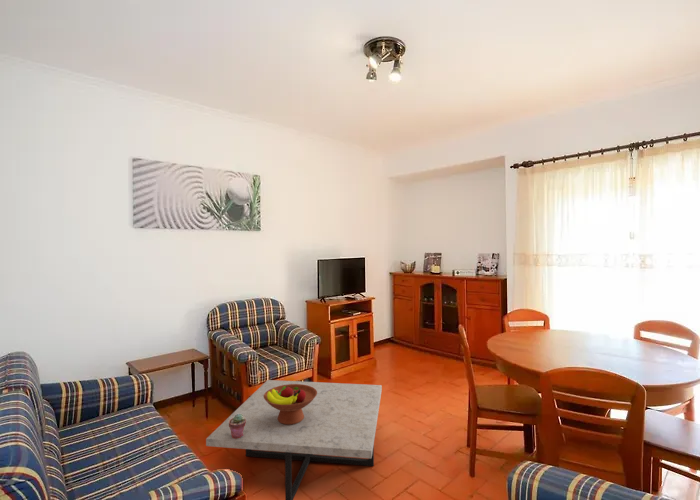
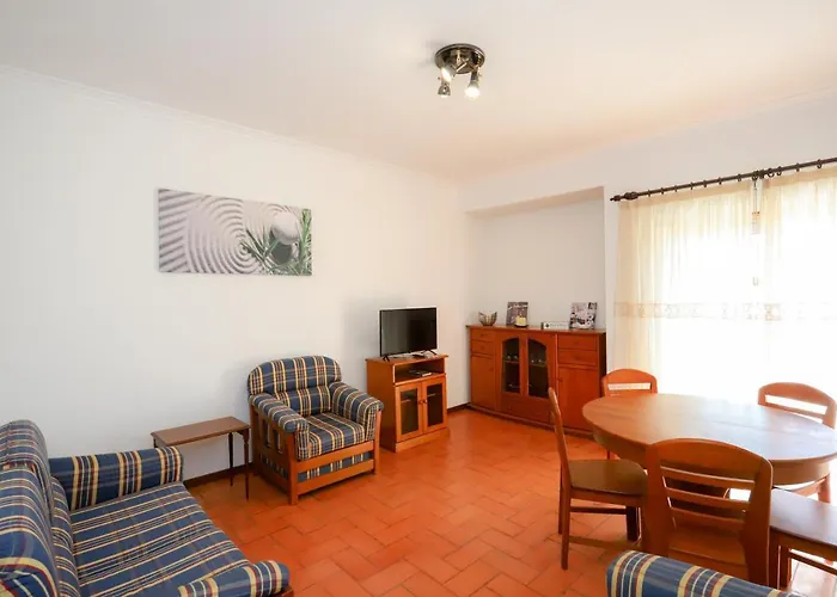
- fruit bowl [264,384,317,425]
- potted succulent [229,414,246,439]
- coffee table [205,379,383,500]
